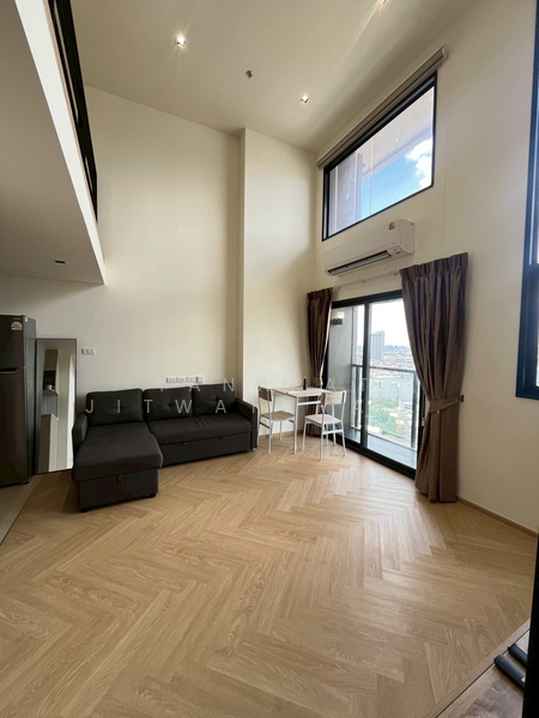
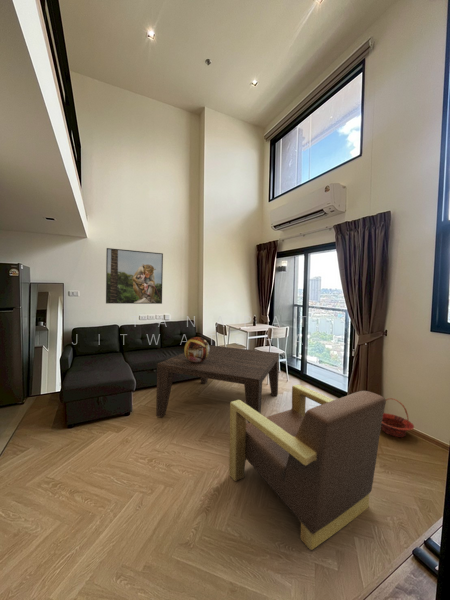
+ armchair [228,384,387,551]
+ decorative sphere [183,336,210,363]
+ coffee table [155,344,280,424]
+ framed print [105,247,164,305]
+ basket [381,397,415,438]
